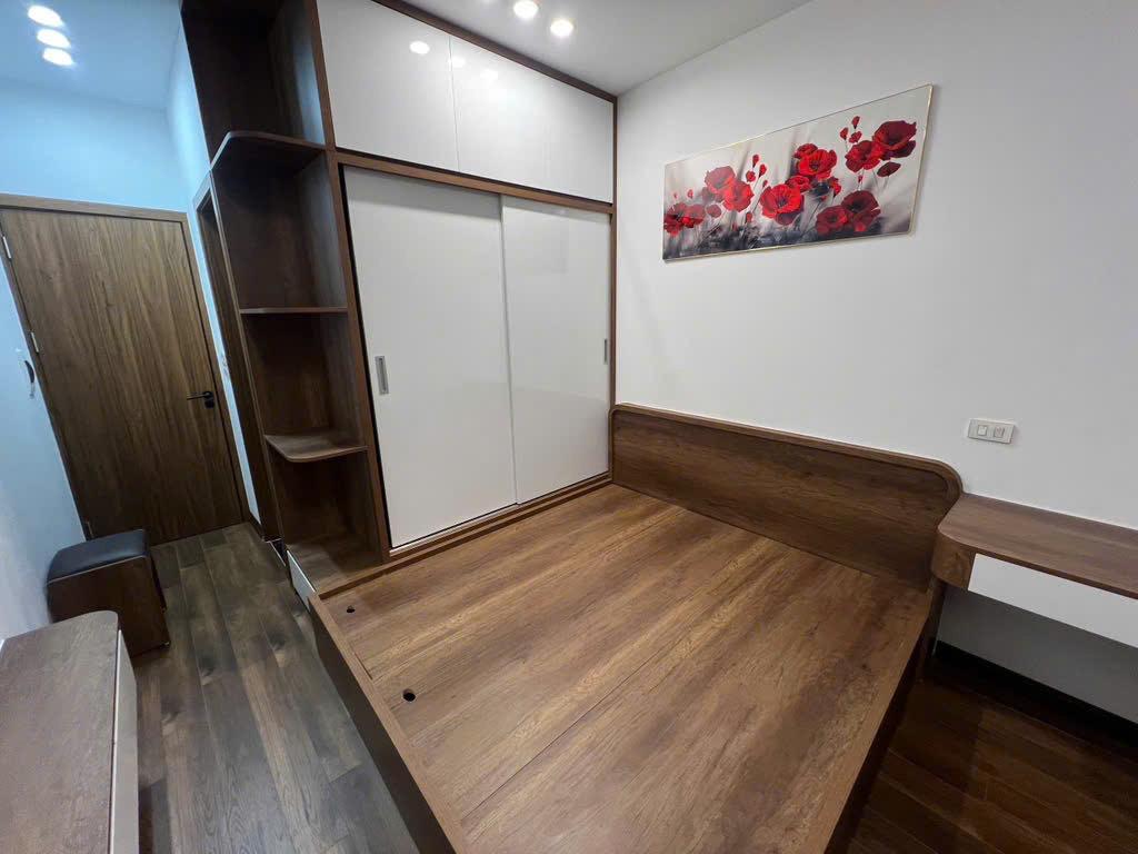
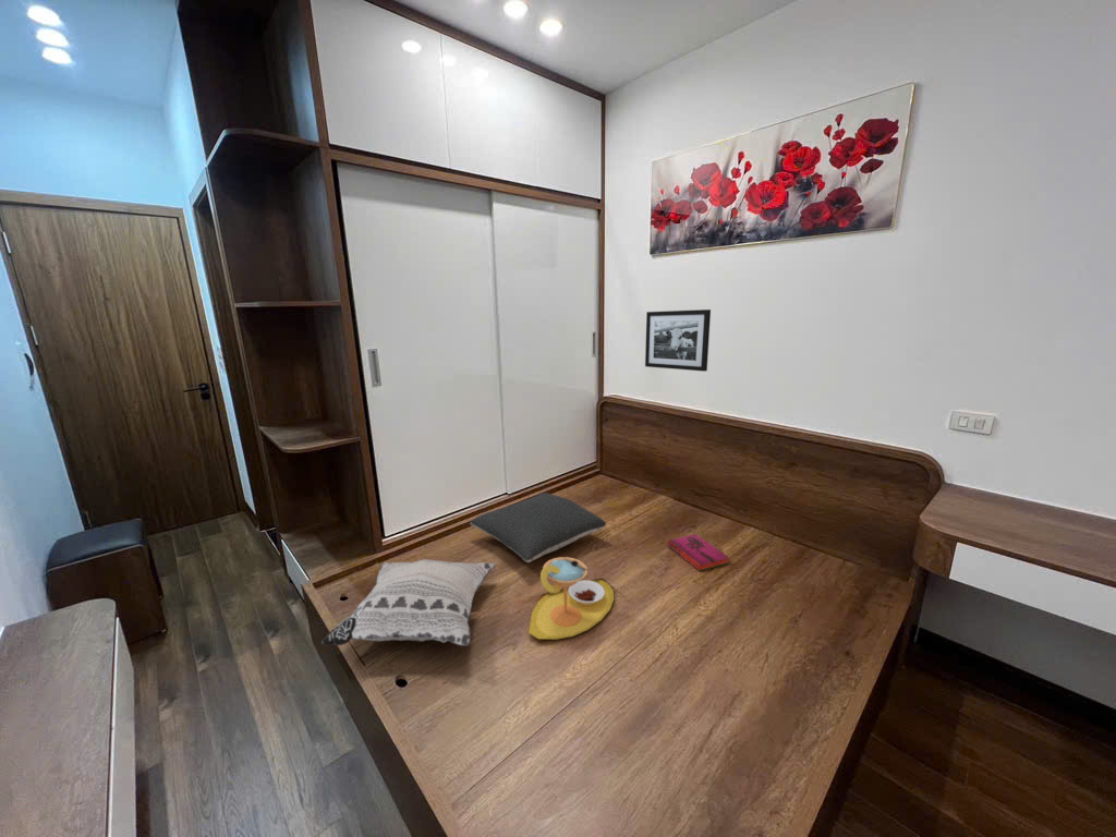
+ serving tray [527,556,615,641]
+ decorative pillow [320,558,496,647]
+ pillow [469,492,607,563]
+ hardback book [666,533,730,572]
+ picture frame [644,308,712,373]
